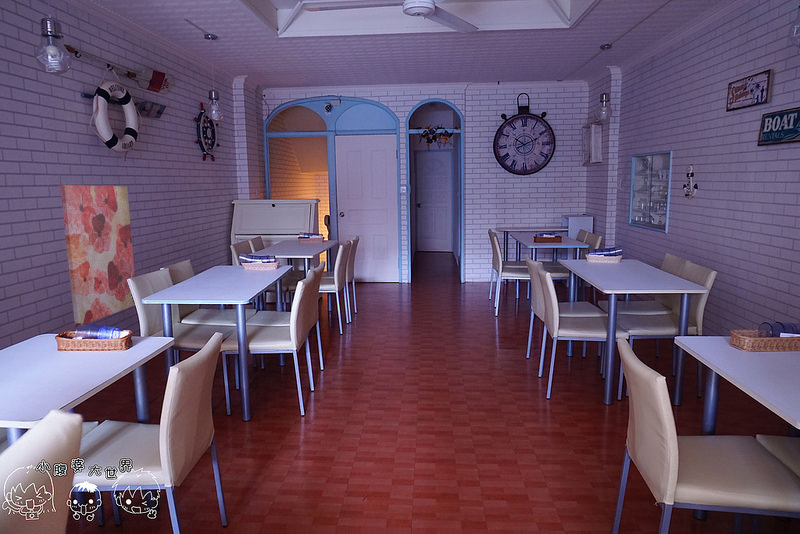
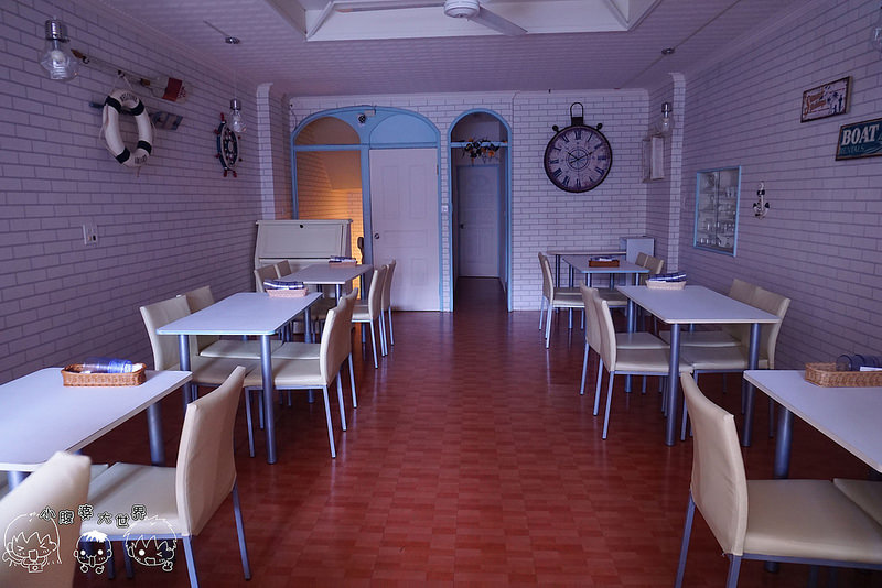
- wall art [59,184,136,328]
